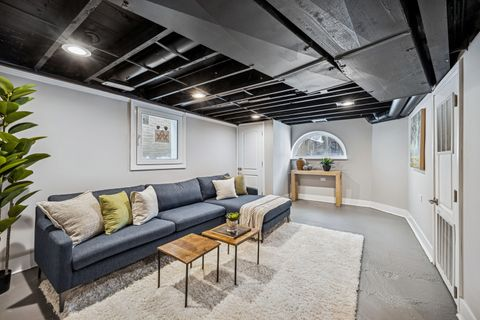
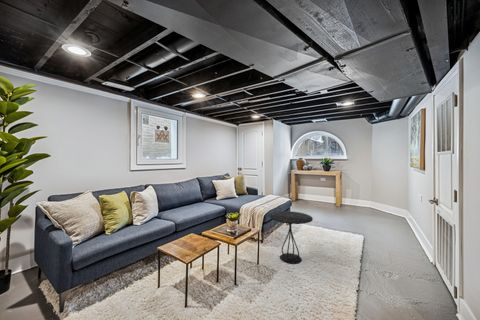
+ side table [268,210,314,265]
